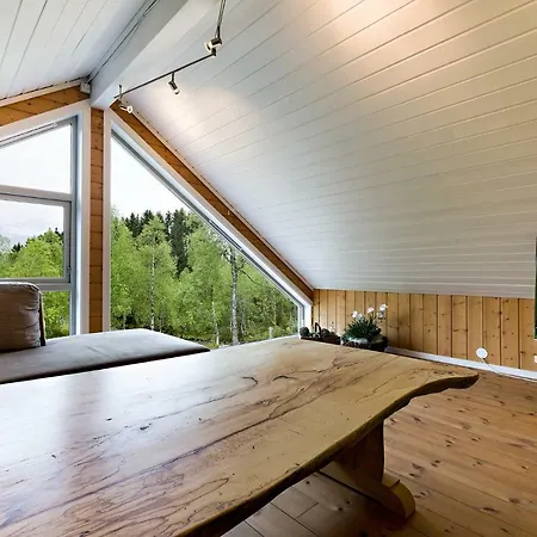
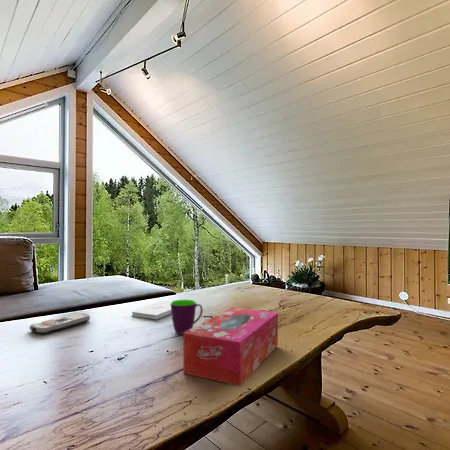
+ mug [170,299,204,335]
+ remote control [29,312,91,335]
+ notepad [131,300,172,320]
+ tissue box [182,306,279,387]
